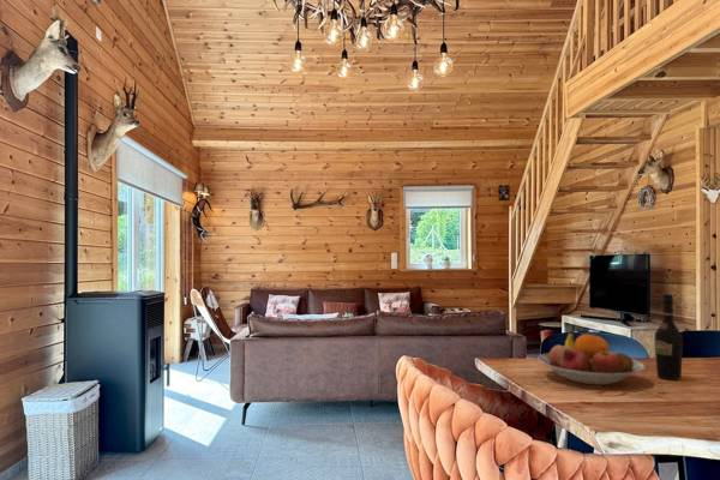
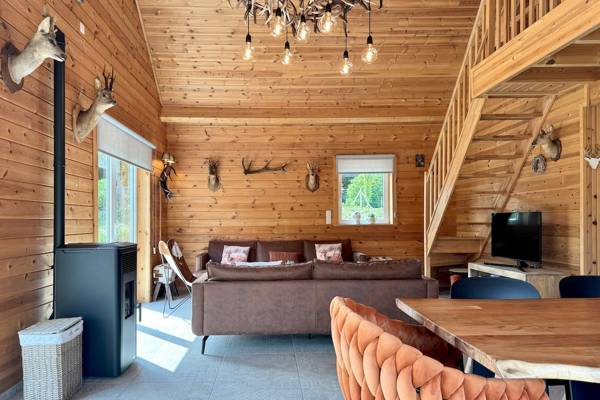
- wine bottle [654,293,684,382]
- fruit bowl [536,331,647,386]
